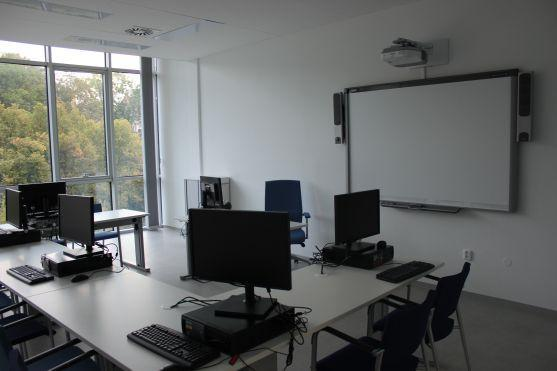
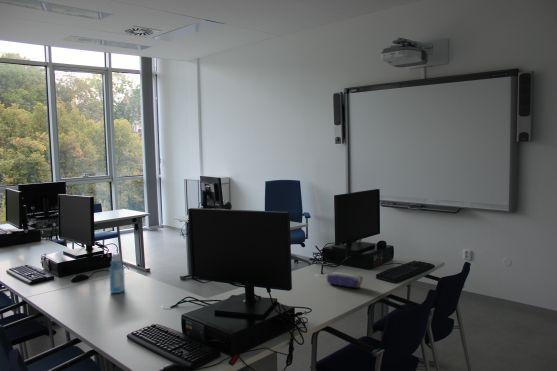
+ pencil case [325,271,364,289]
+ bottle [108,252,126,294]
